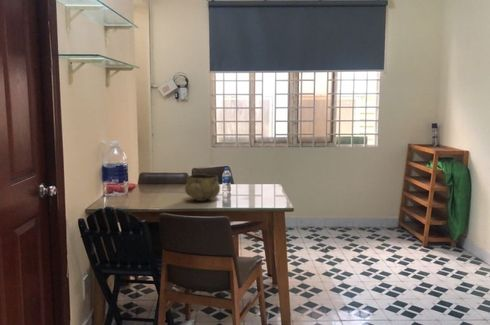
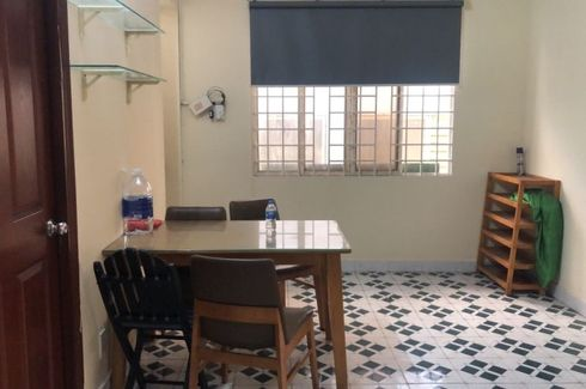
- decorative bowl [184,173,221,202]
